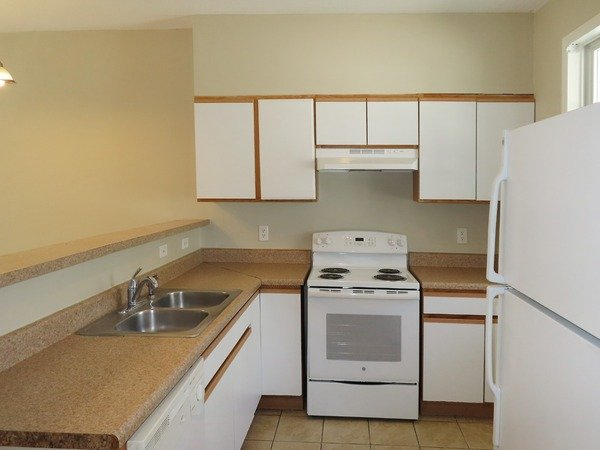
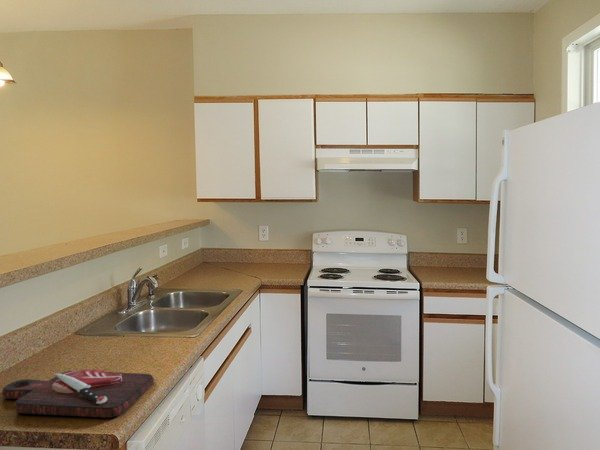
+ cutting board [1,369,155,419]
